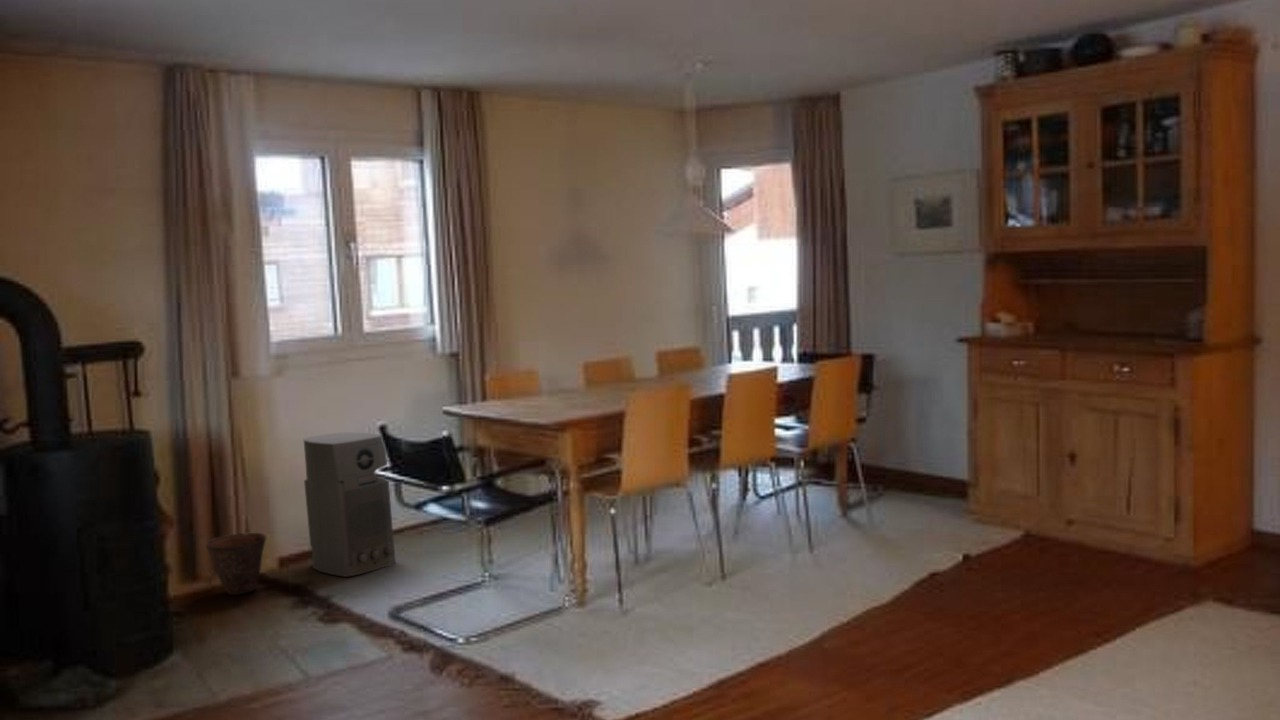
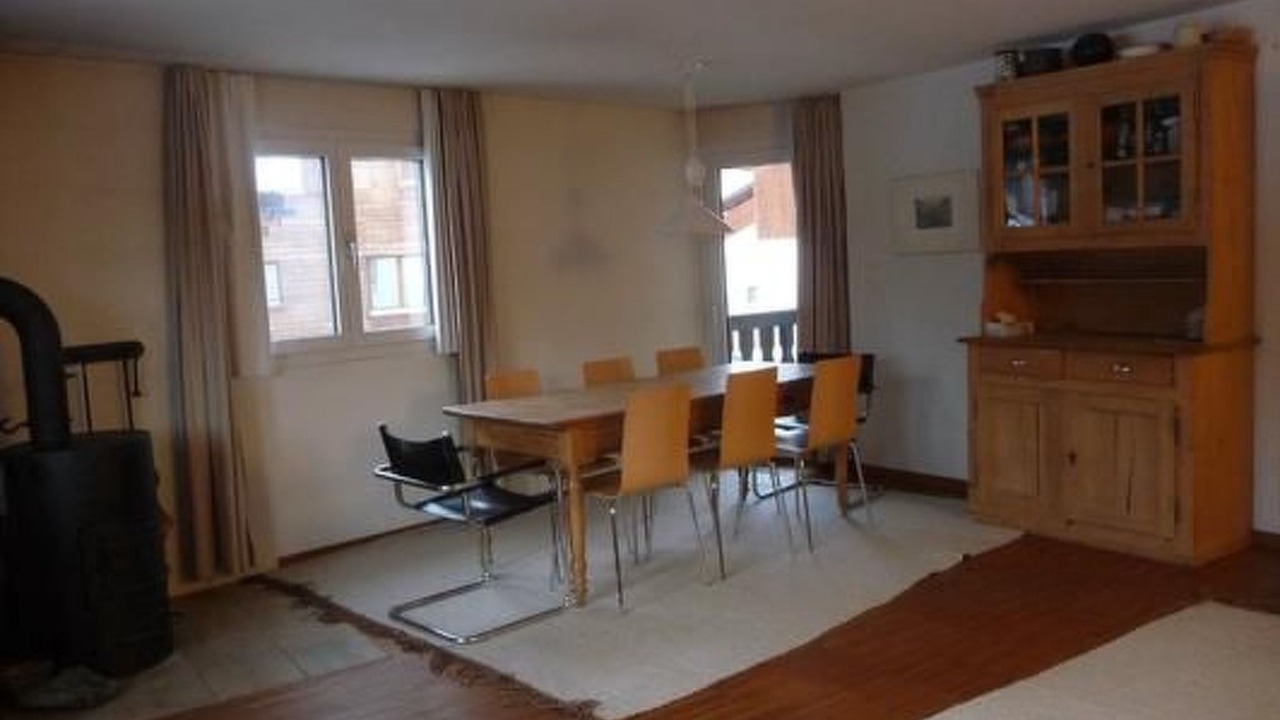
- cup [205,532,267,596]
- air purifier [303,431,397,578]
